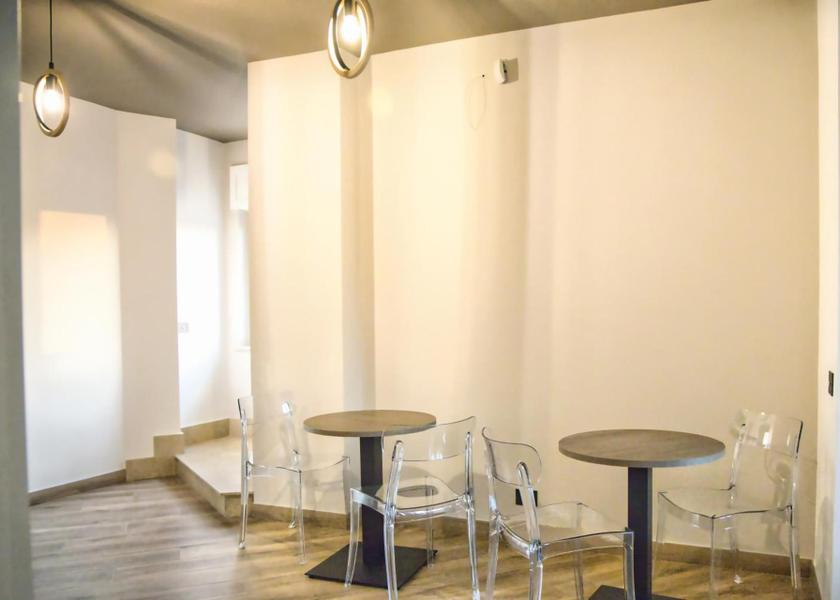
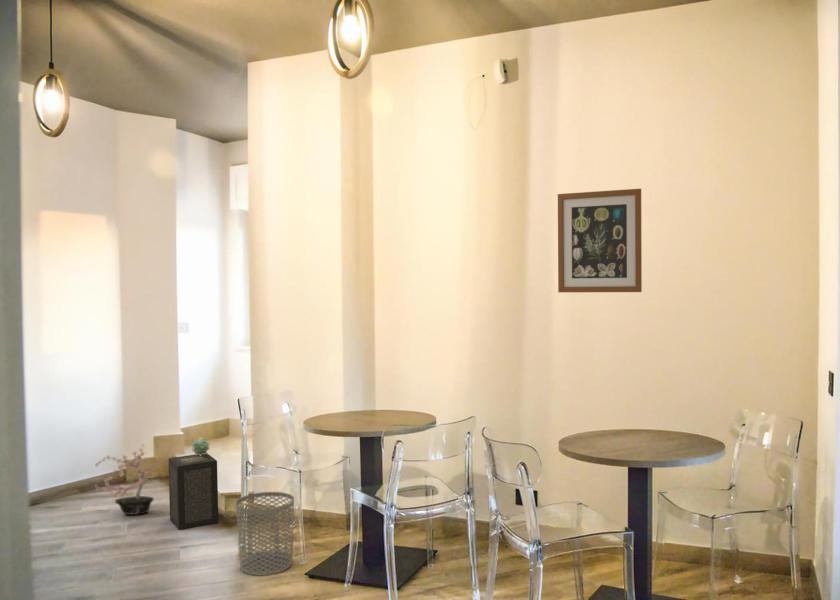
+ speaker [168,452,219,531]
+ potted plant [93,442,158,516]
+ succulent plant [191,436,211,456]
+ wall art [557,188,643,293]
+ waste bin [235,491,295,577]
